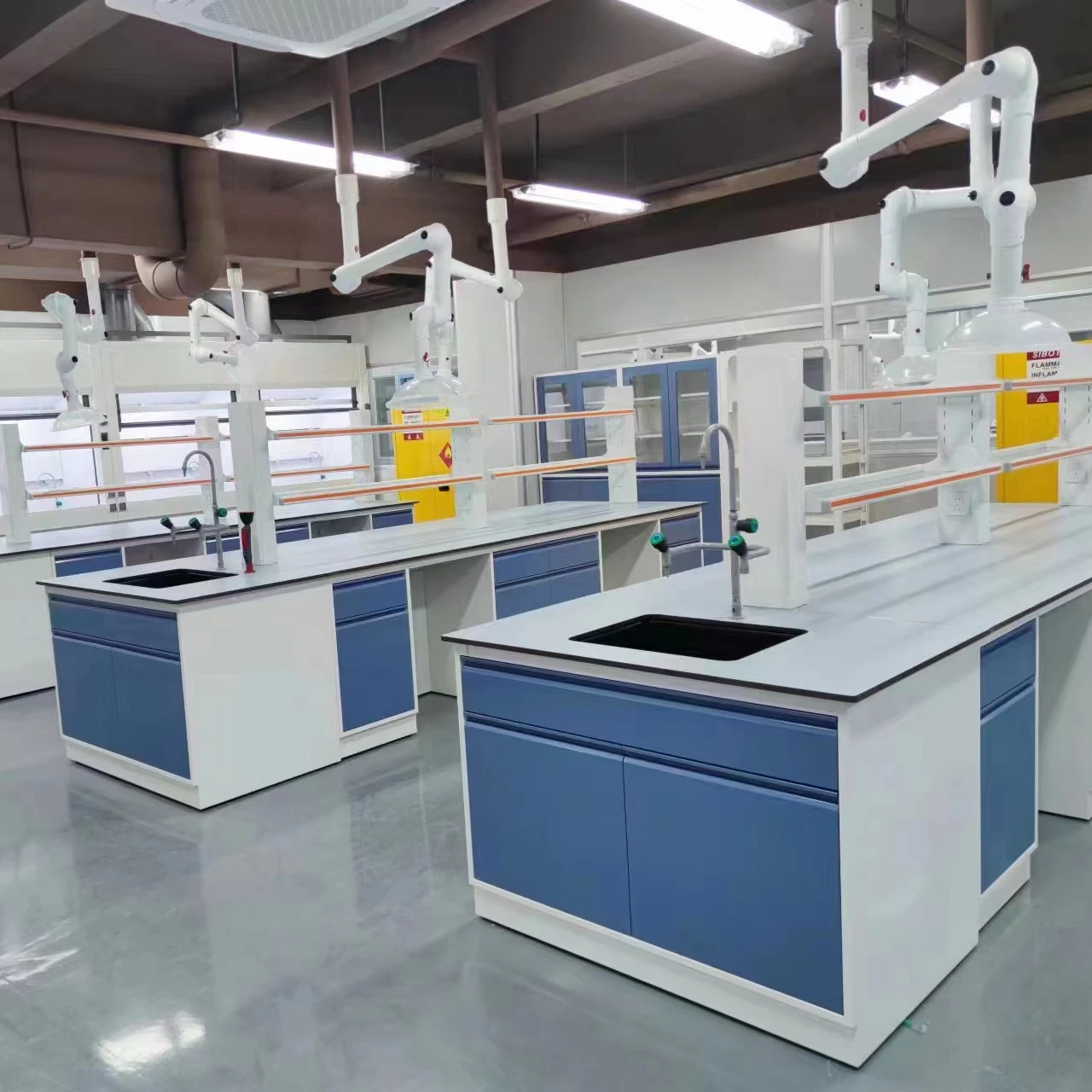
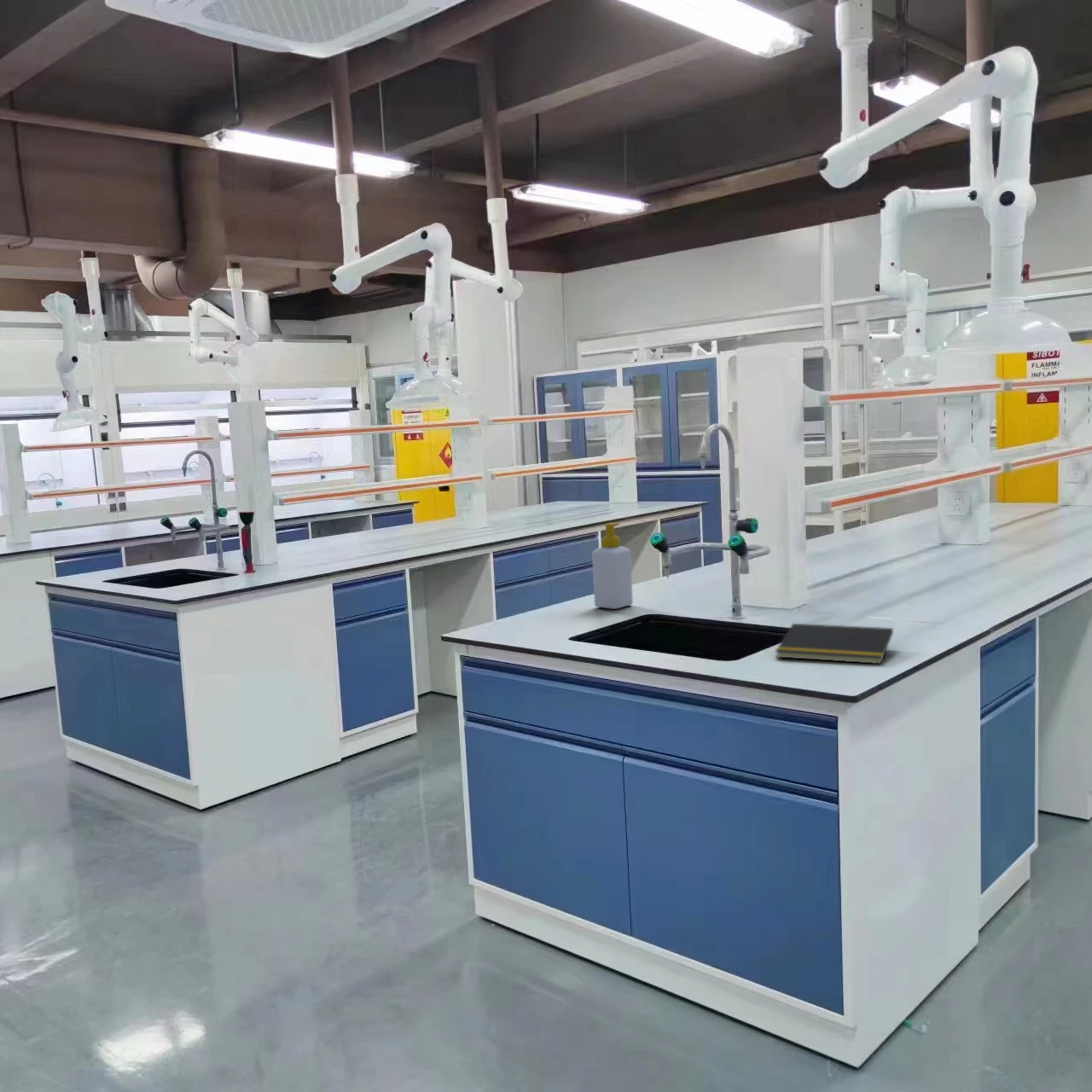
+ soap bottle [591,522,634,610]
+ notepad [775,623,894,665]
